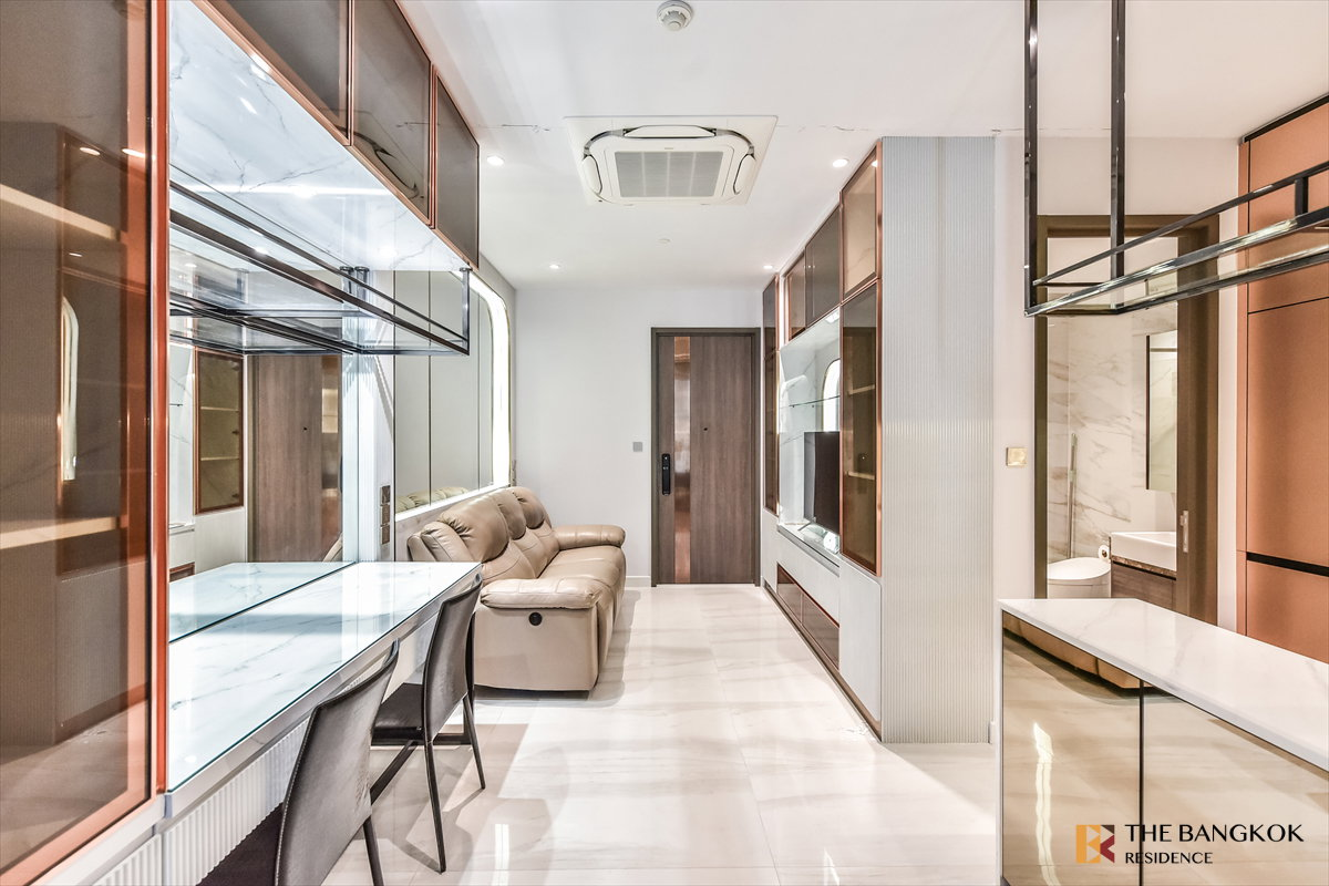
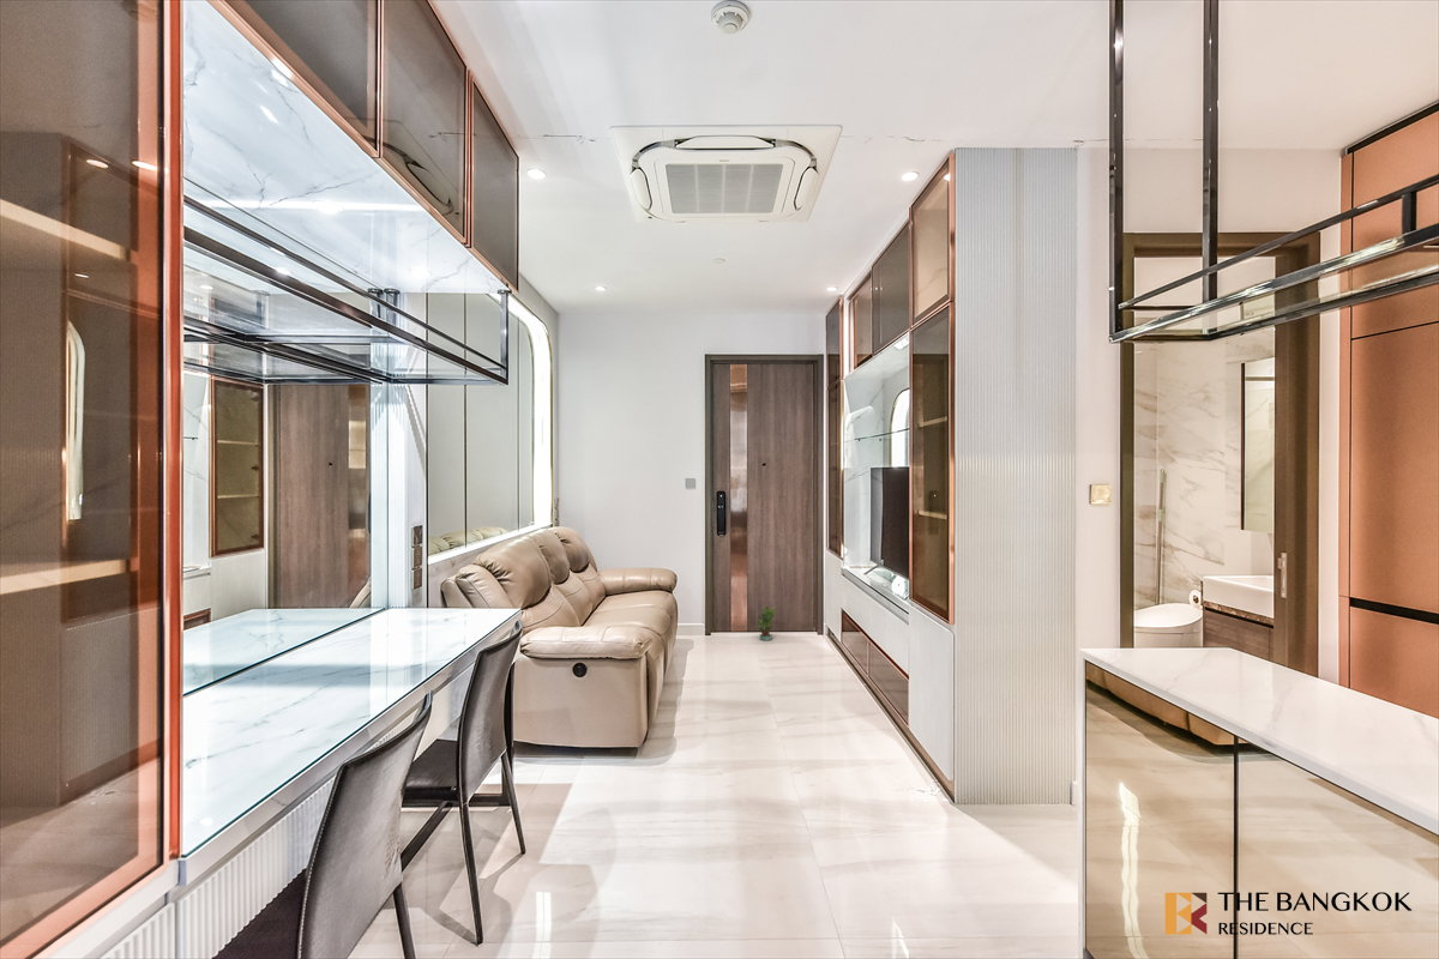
+ potted plant [752,604,778,643]
